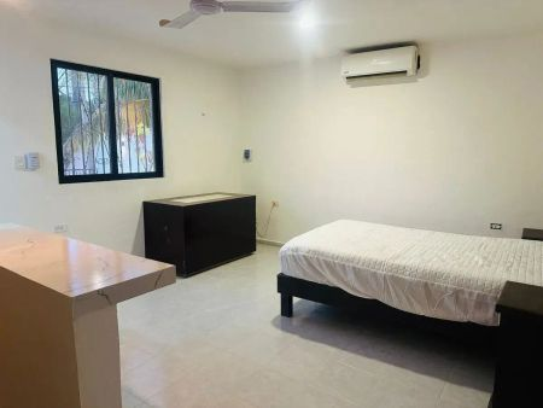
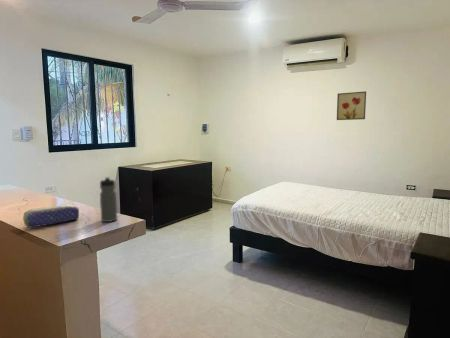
+ pencil case [22,203,80,229]
+ wall art [336,90,367,121]
+ water bottle [99,176,119,223]
